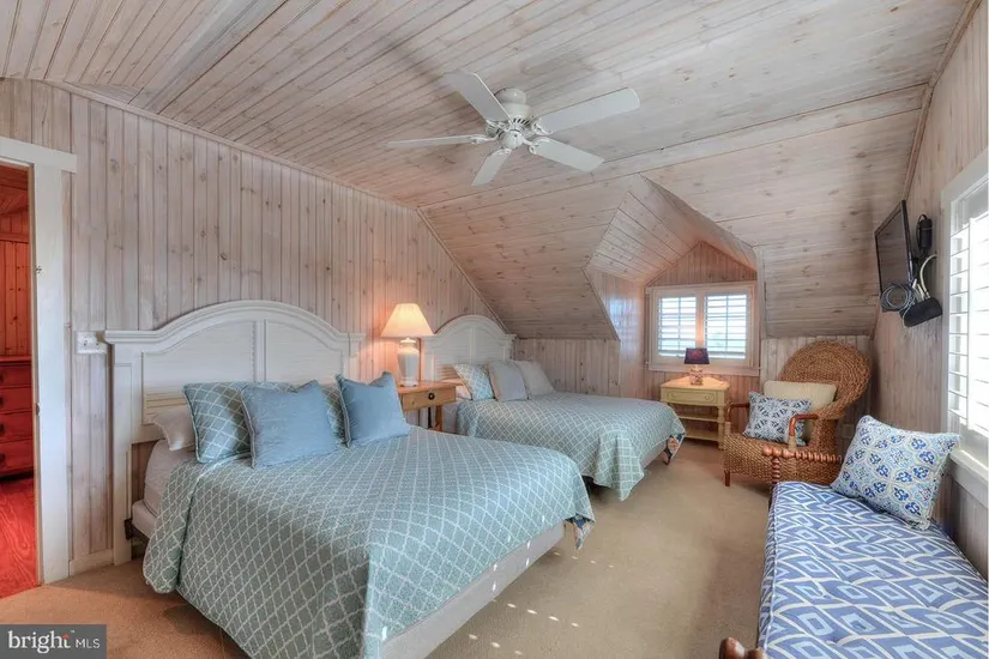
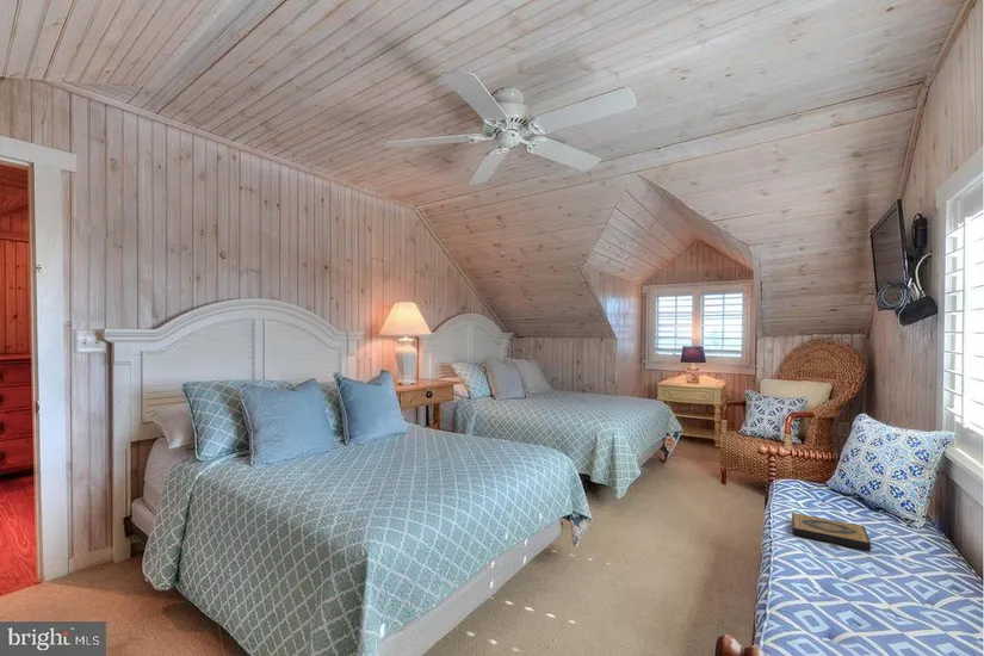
+ hardback book [791,512,872,551]
